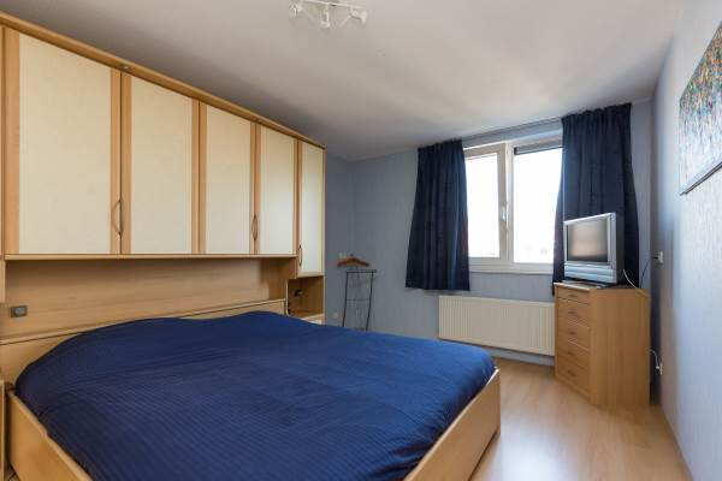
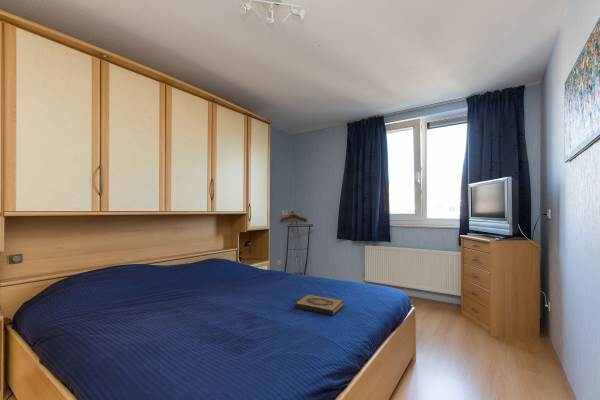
+ hardback book [294,293,345,316]
